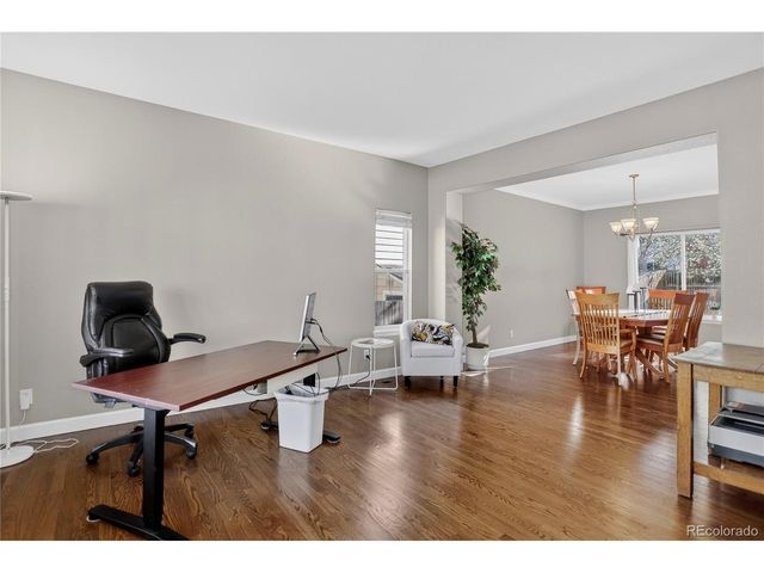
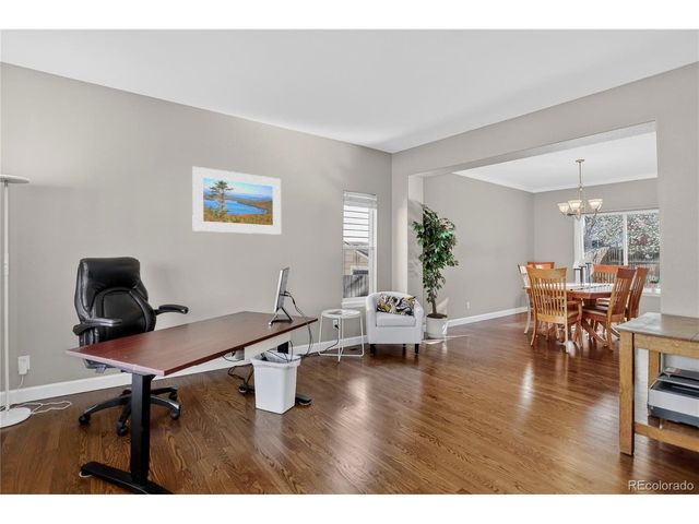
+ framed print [191,166,282,236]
